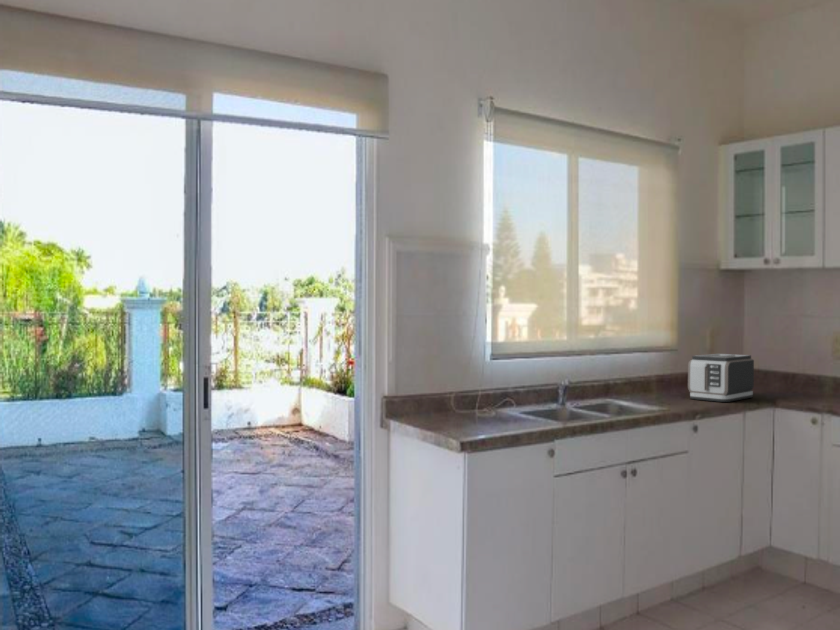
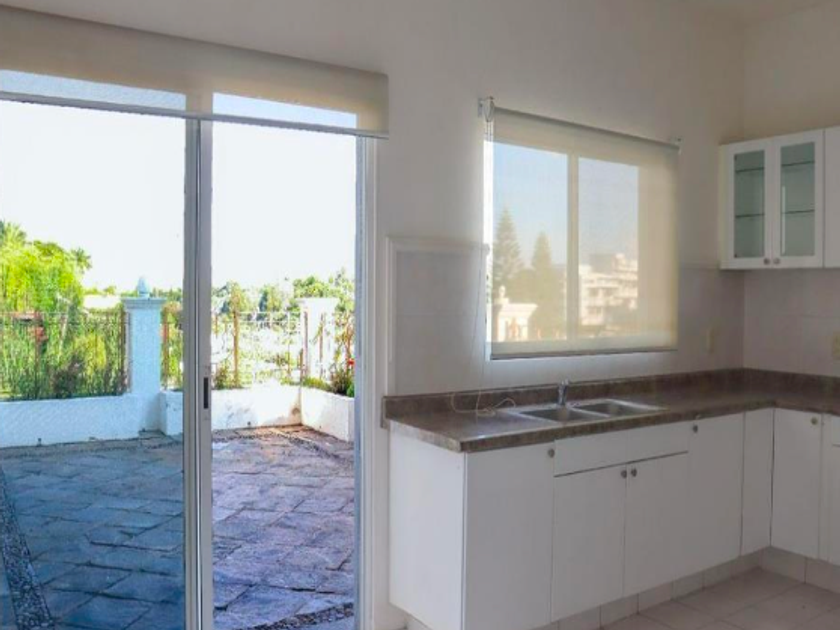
- toaster [687,353,755,403]
